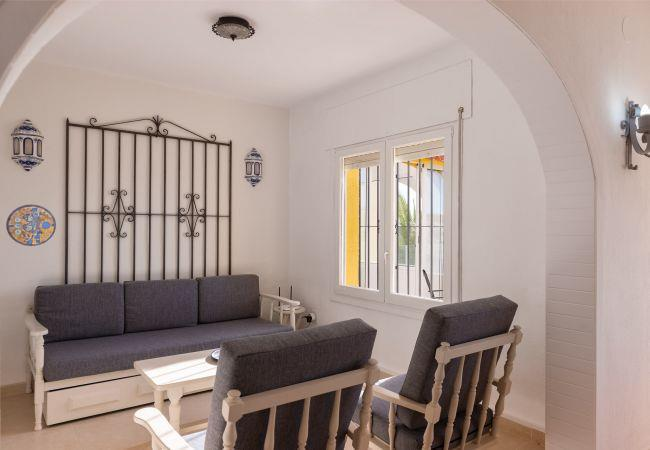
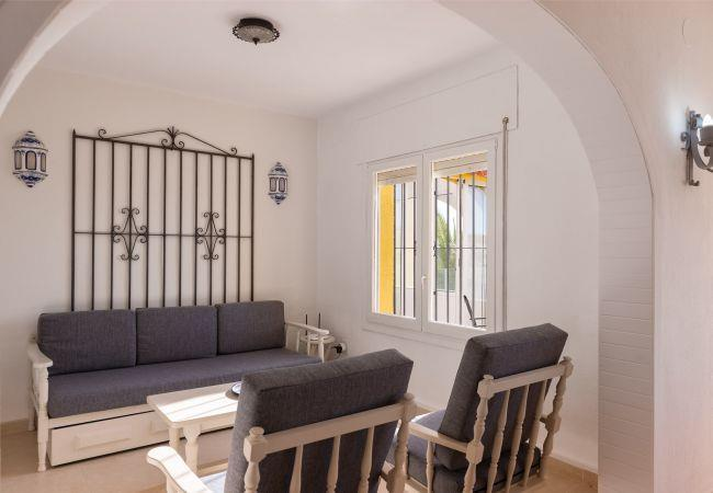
- manhole cover [5,204,57,247]
